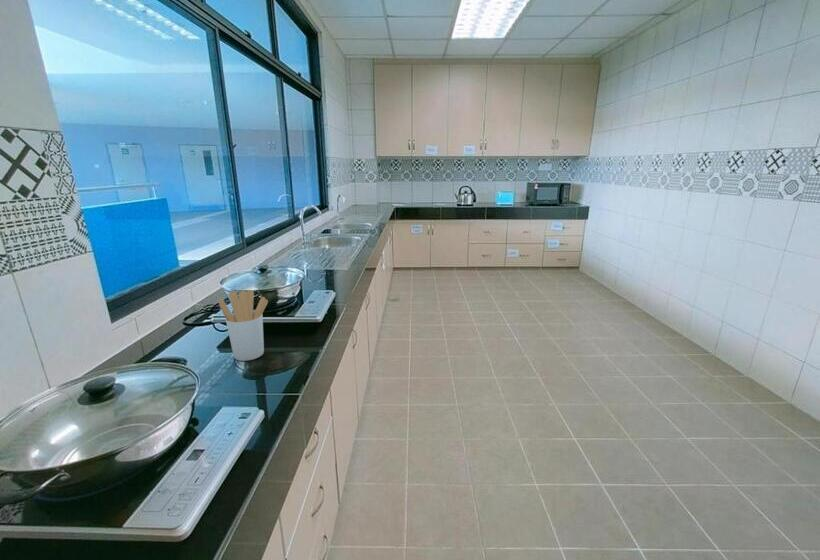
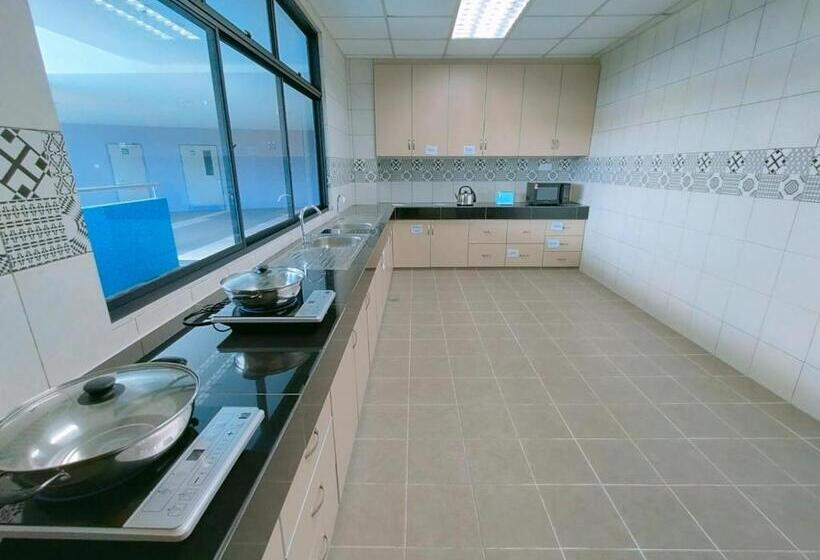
- utensil holder [218,289,269,362]
